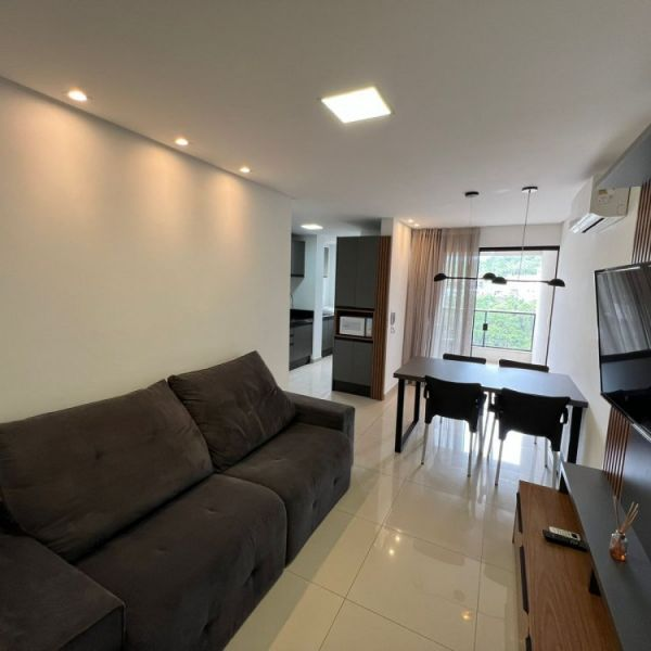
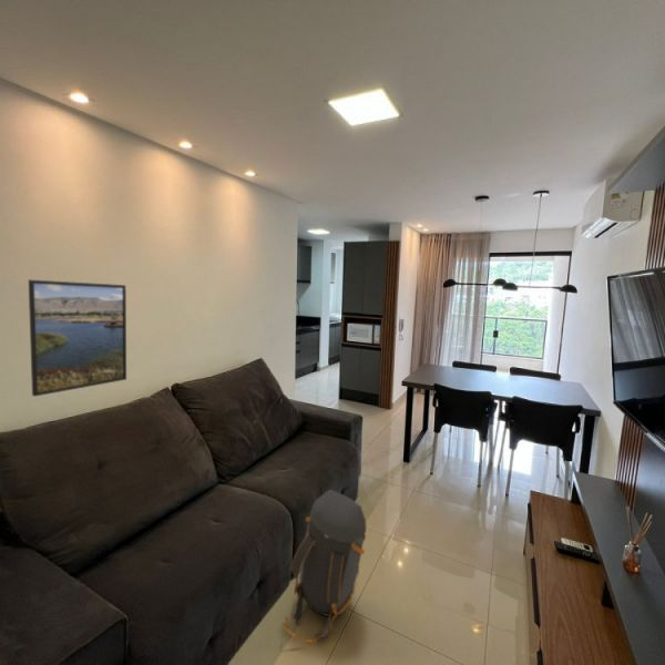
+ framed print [28,278,127,398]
+ backpack [282,489,368,644]
